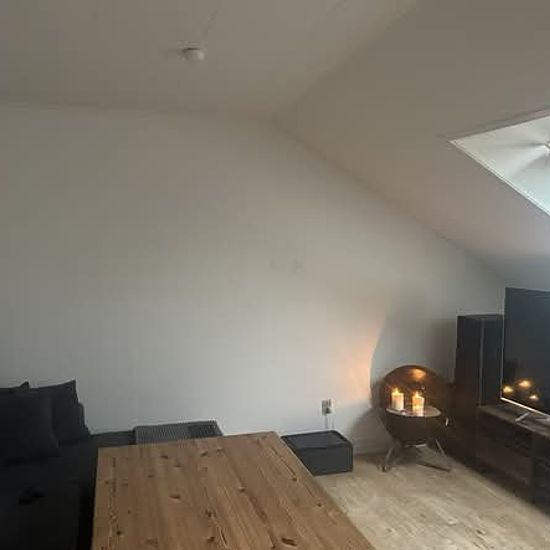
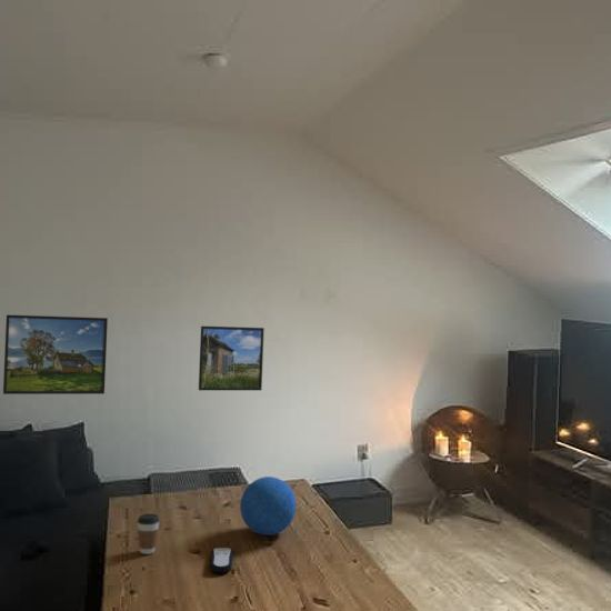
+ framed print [2,313,109,395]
+ decorative ball [239,475,298,537]
+ remote control [209,547,234,573]
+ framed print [198,325,266,391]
+ coffee cup [137,513,161,555]
